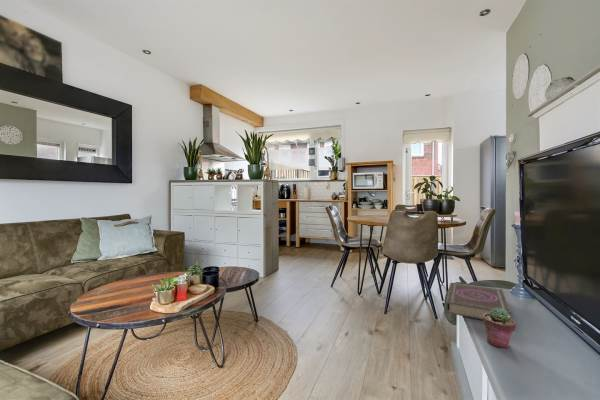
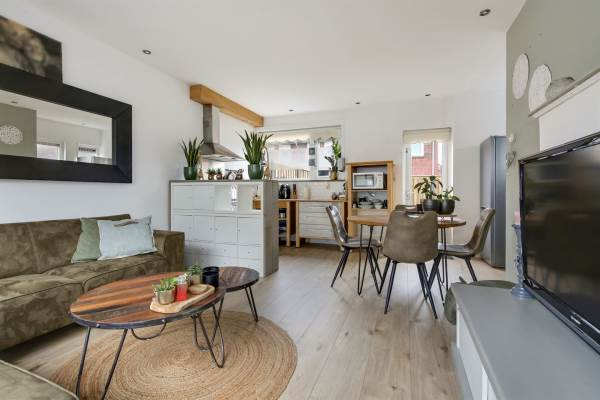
- potted succulent [482,308,516,349]
- book [444,282,512,321]
